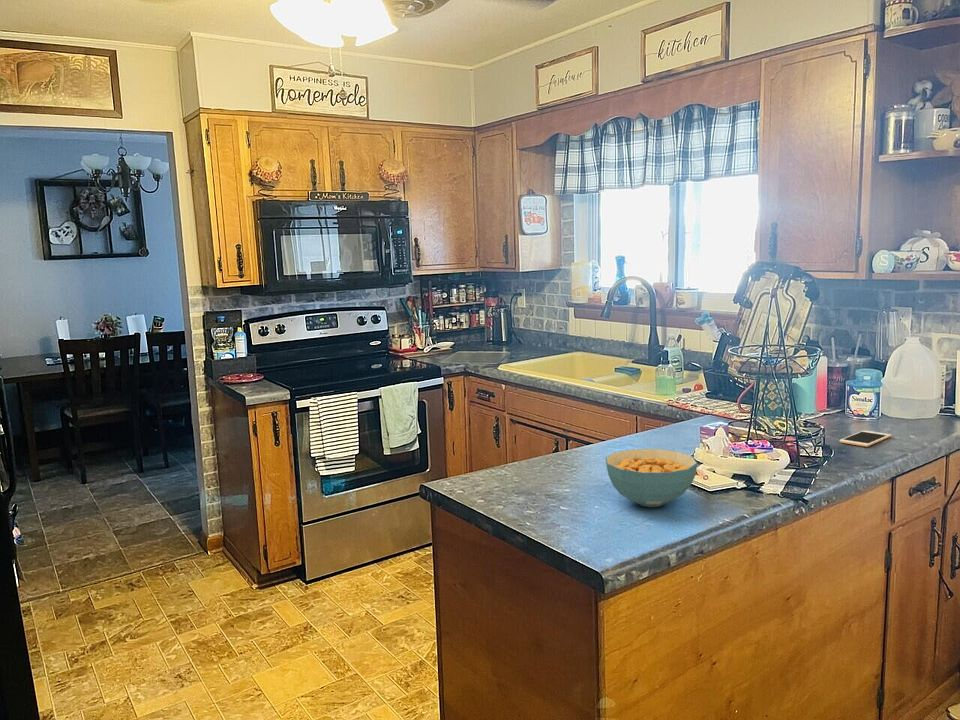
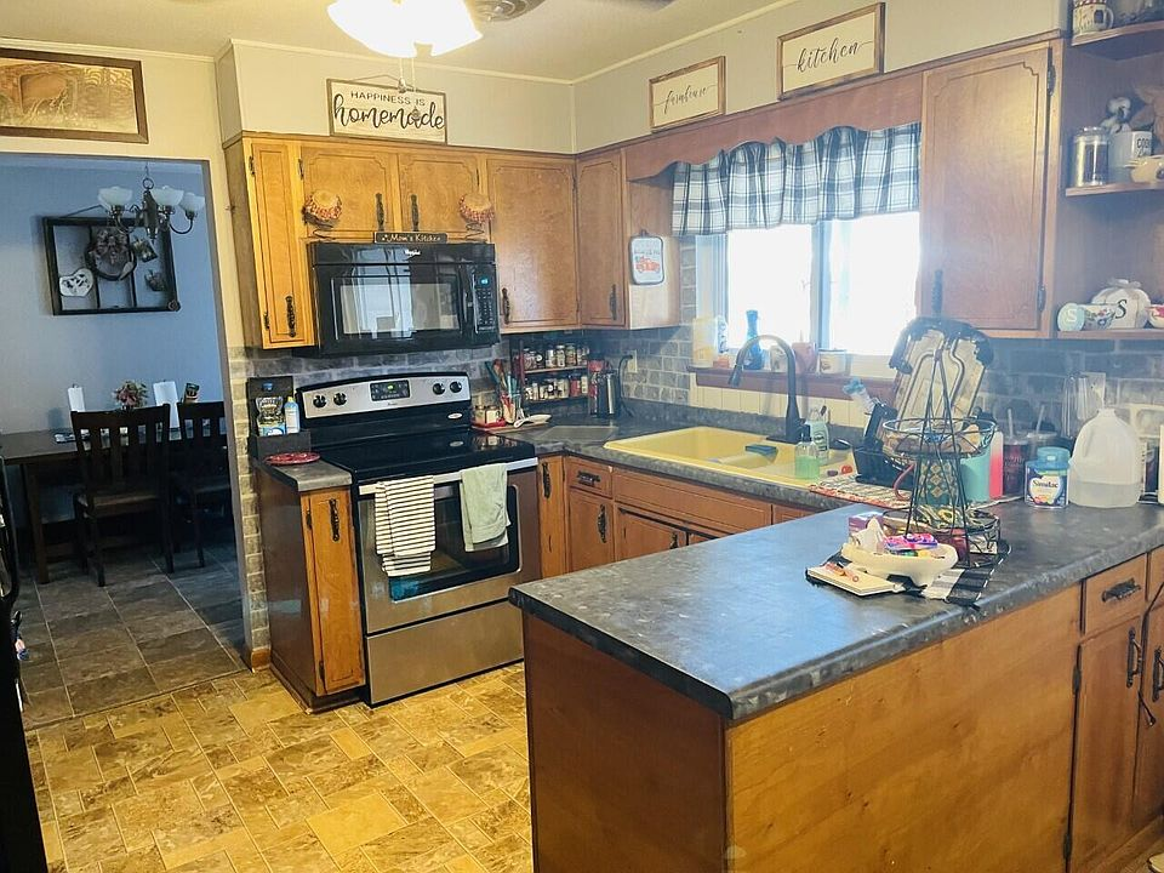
- cereal bowl [604,448,698,508]
- cell phone [838,430,892,448]
